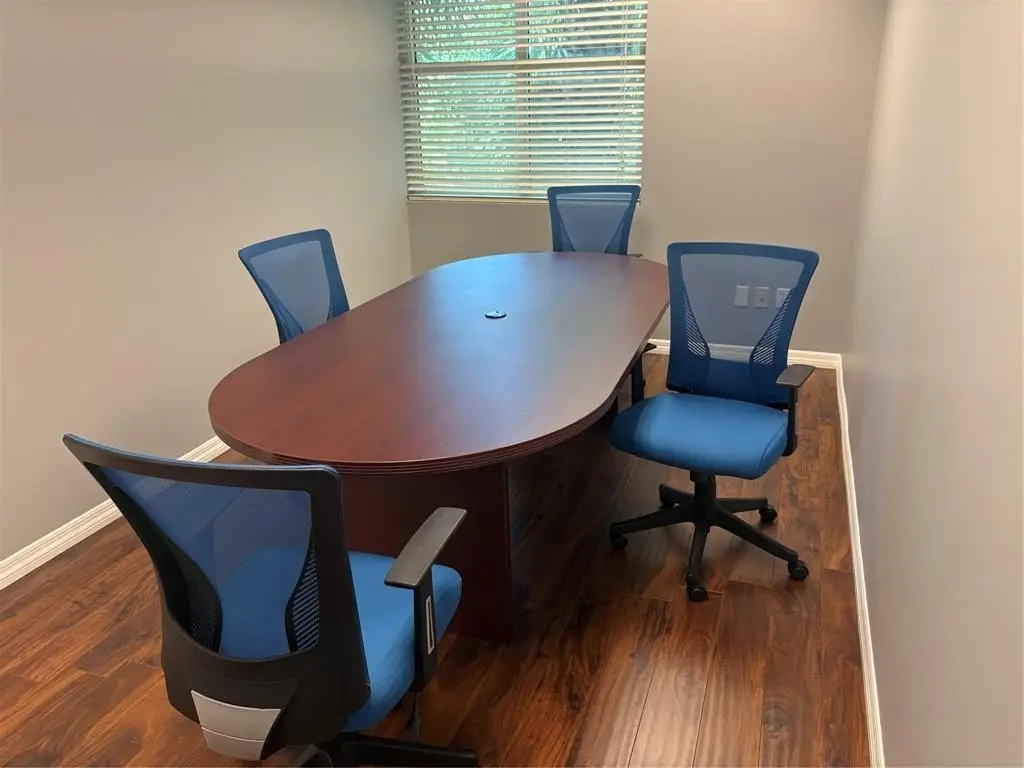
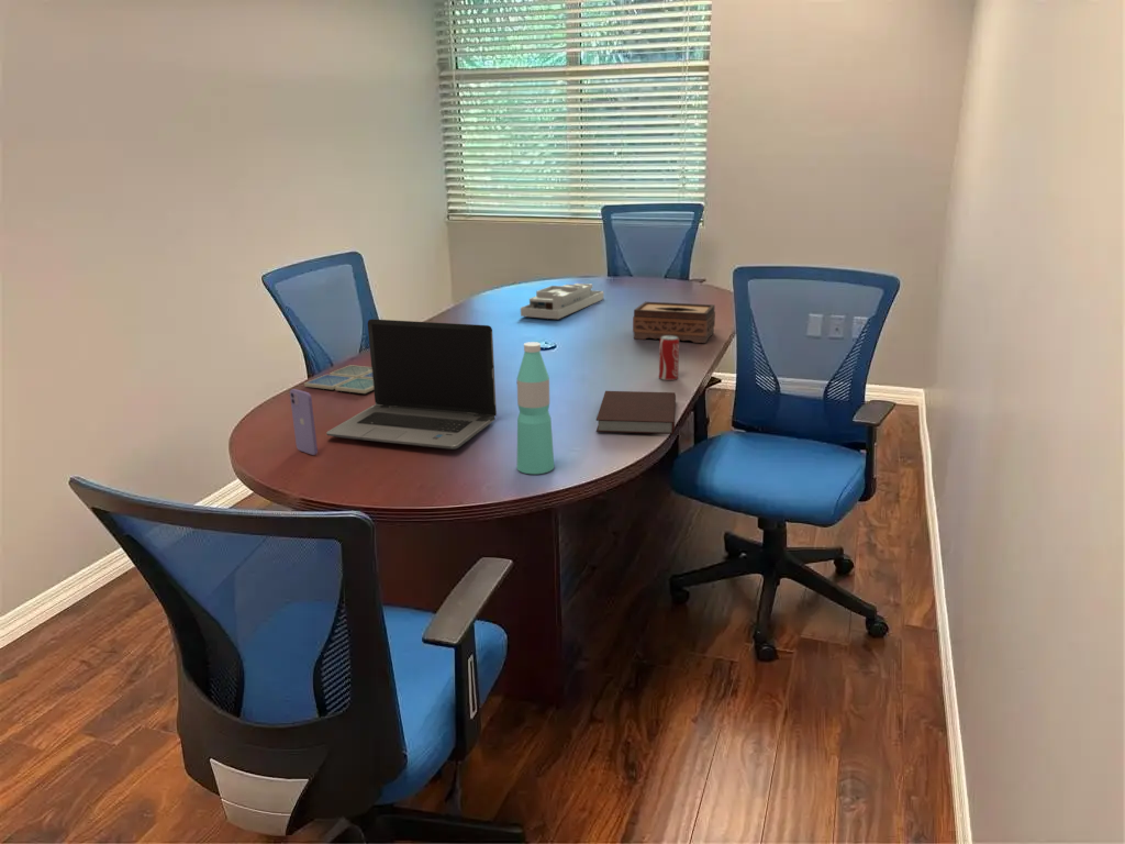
+ smartphone [289,388,319,456]
+ tissue box [632,301,716,344]
+ beverage can [658,335,680,381]
+ water bottle [515,341,555,475]
+ laptop computer [325,318,498,451]
+ notebook [595,390,677,435]
+ desk organizer [520,282,604,320]
+ drink coaster [303,364,374,395]
